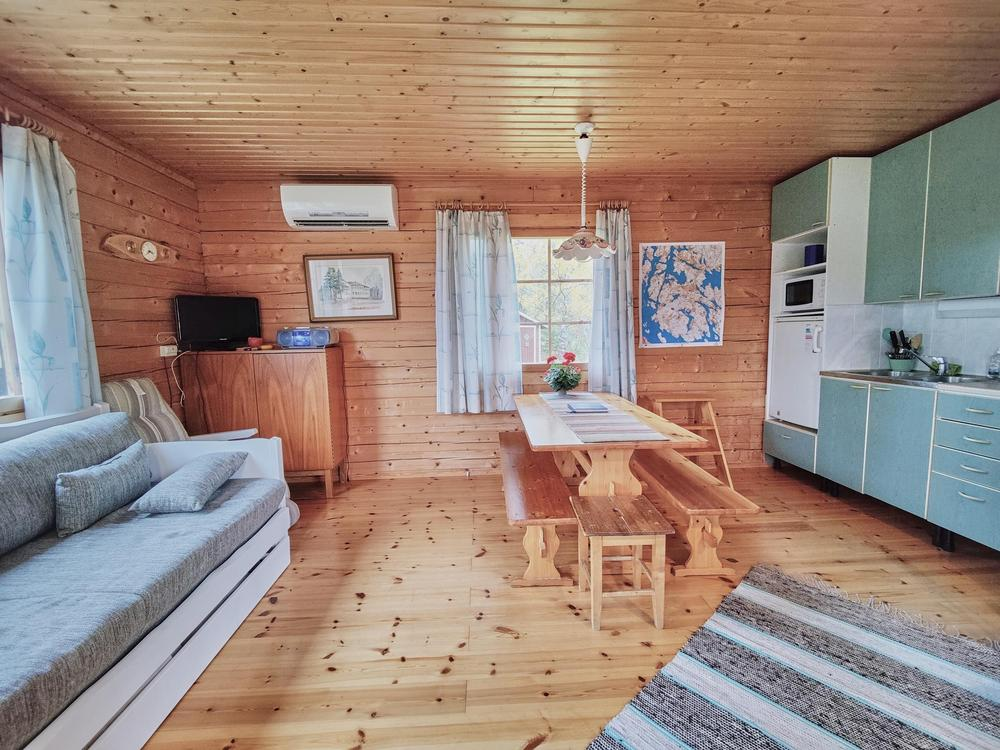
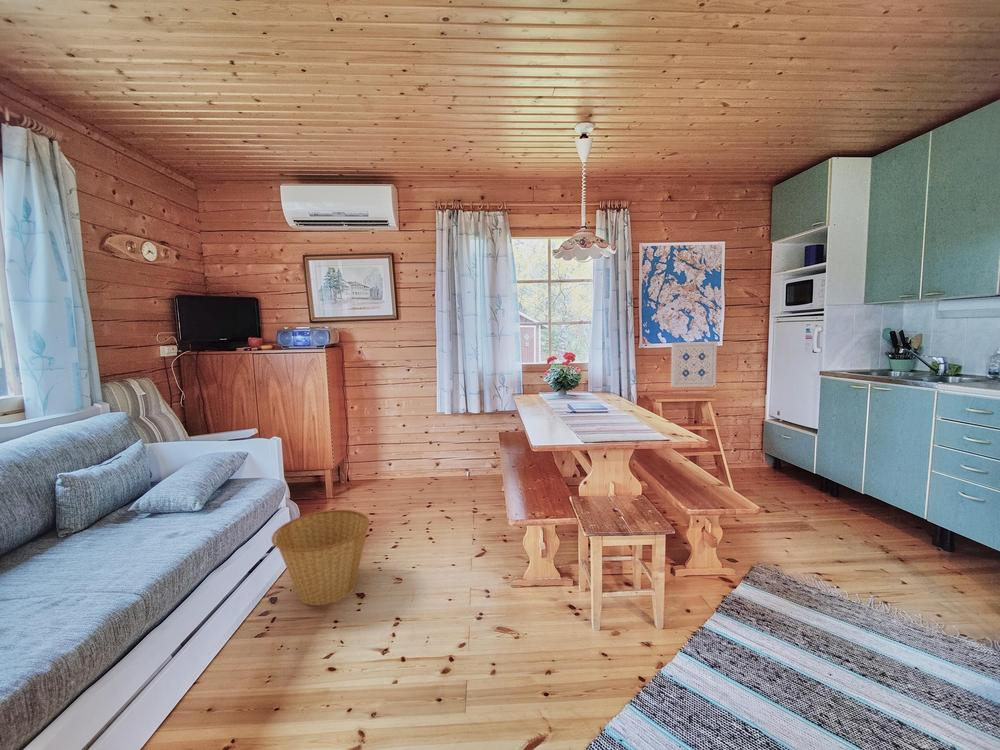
+ wall art [670,341,718,388]
+ basket [271,509,370,606]
